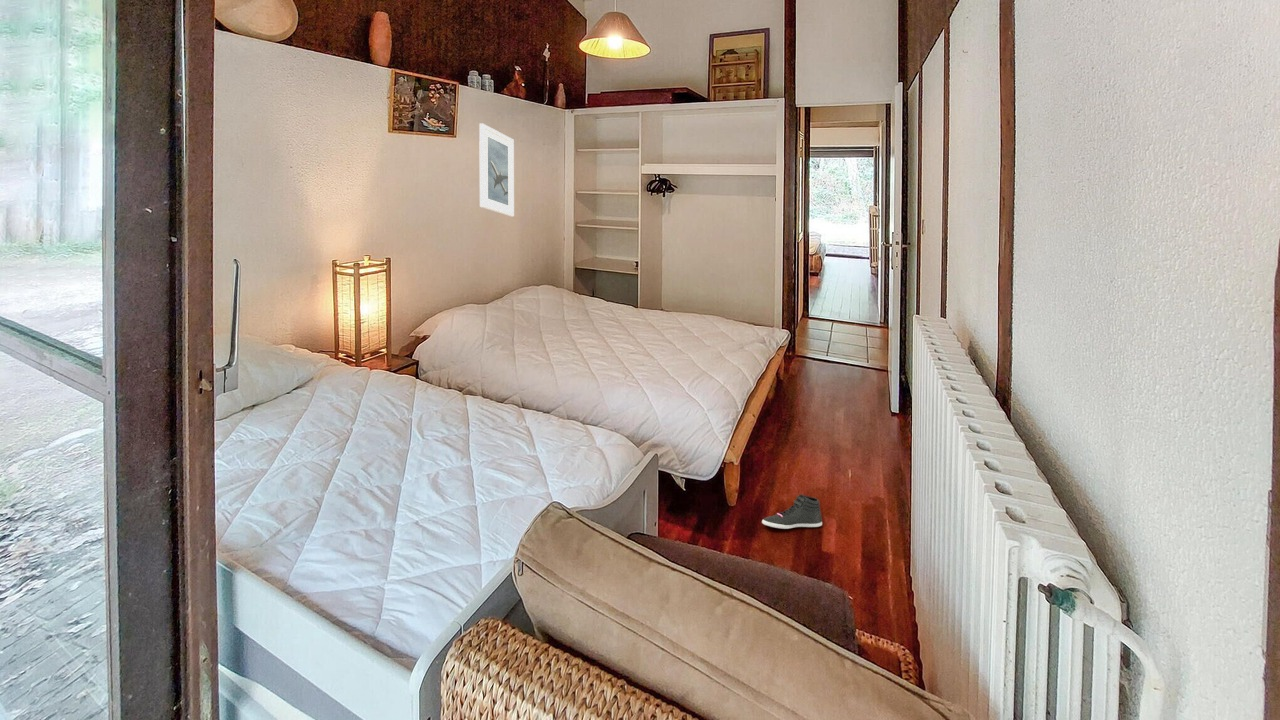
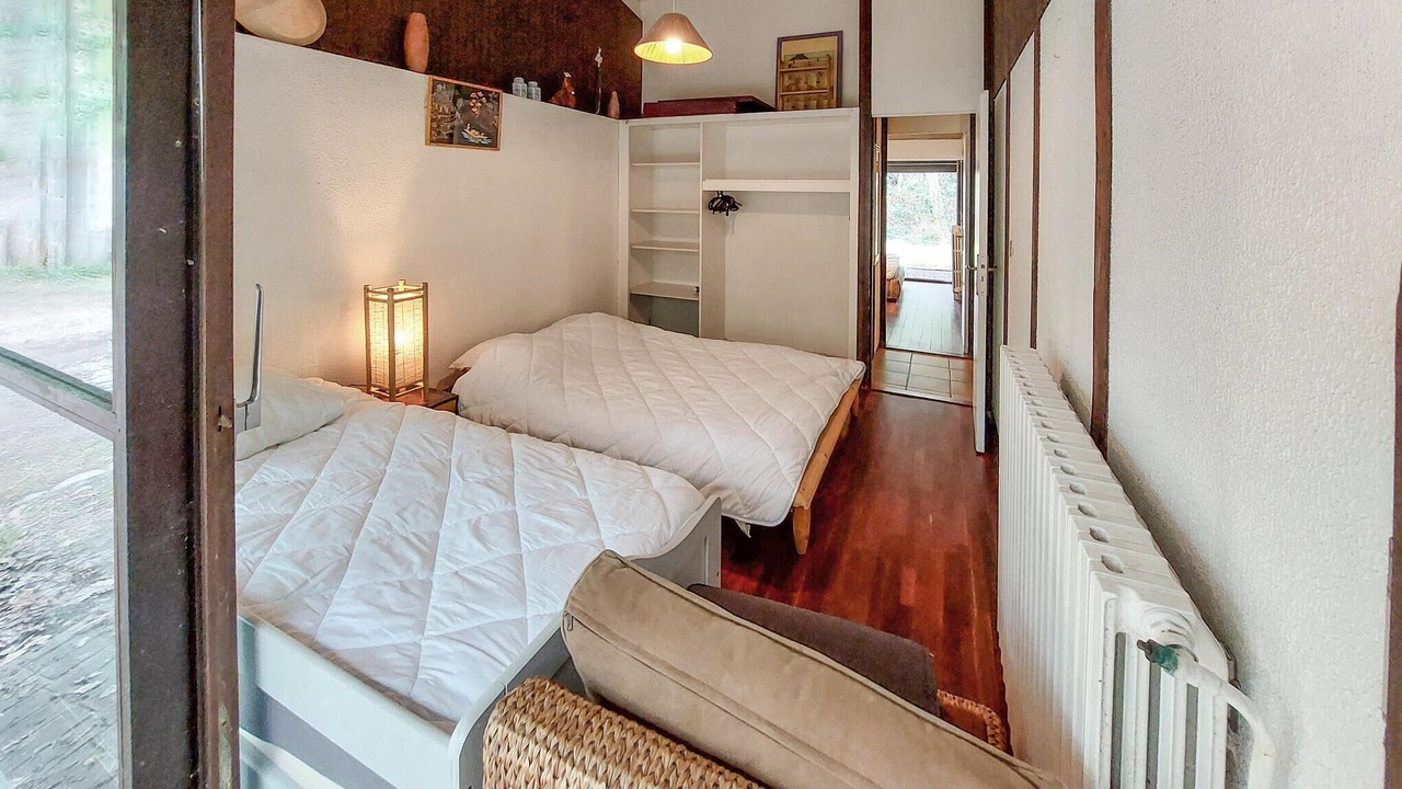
- sneaker [761,494,823,530]
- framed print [478,122,515,217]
